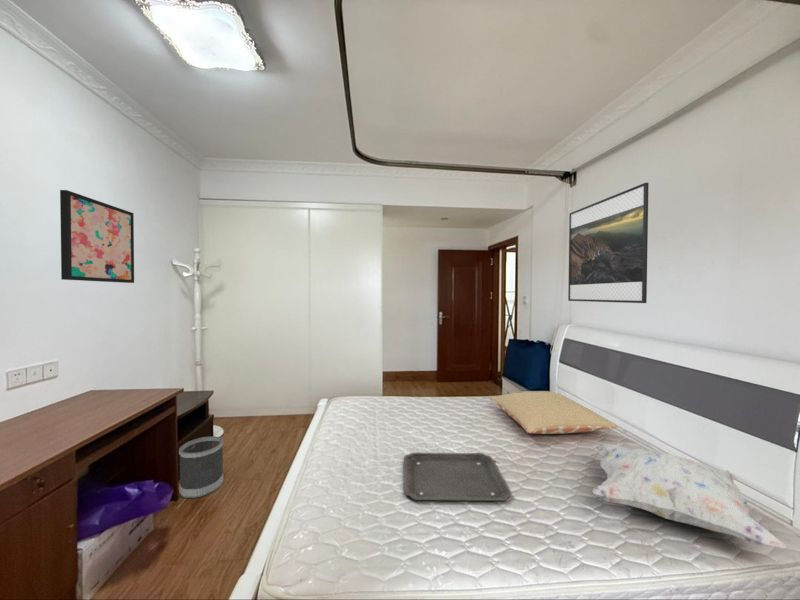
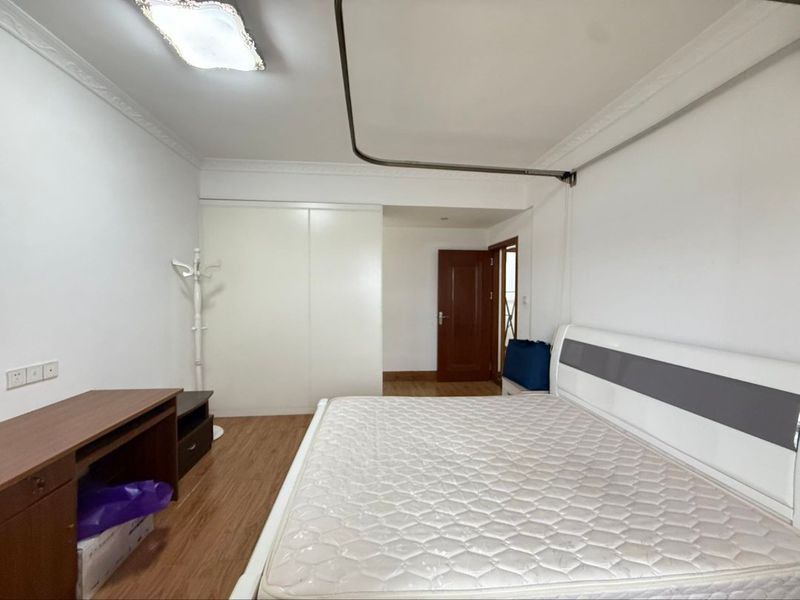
- decorative pillow [591,443,787,549]
- wastebasket [178,435,224,499]
- wall art [59,189,135,284]
- tray [403,452,513,502]
- pillow [489,391,618,435]
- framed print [567,182,650,304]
